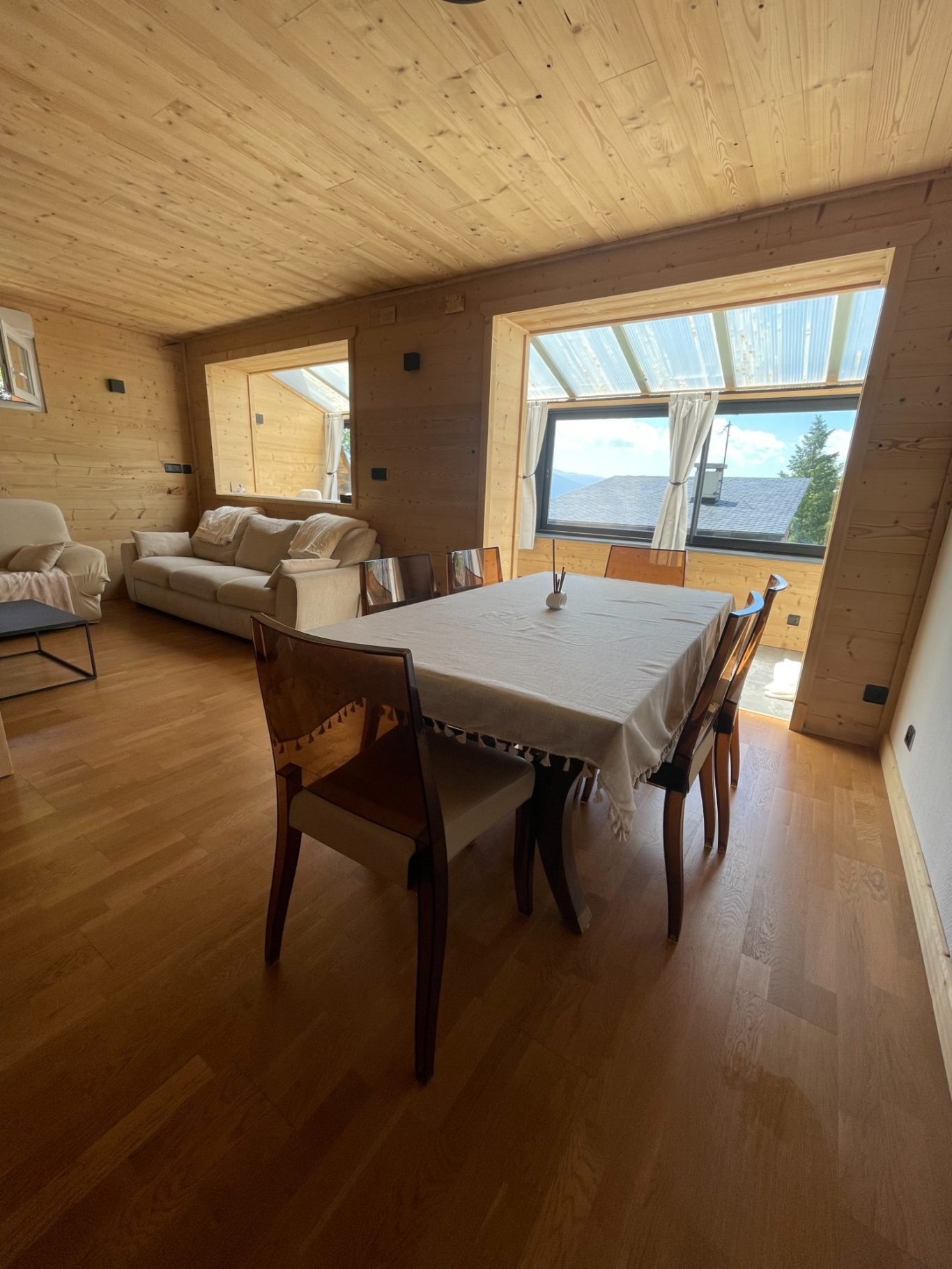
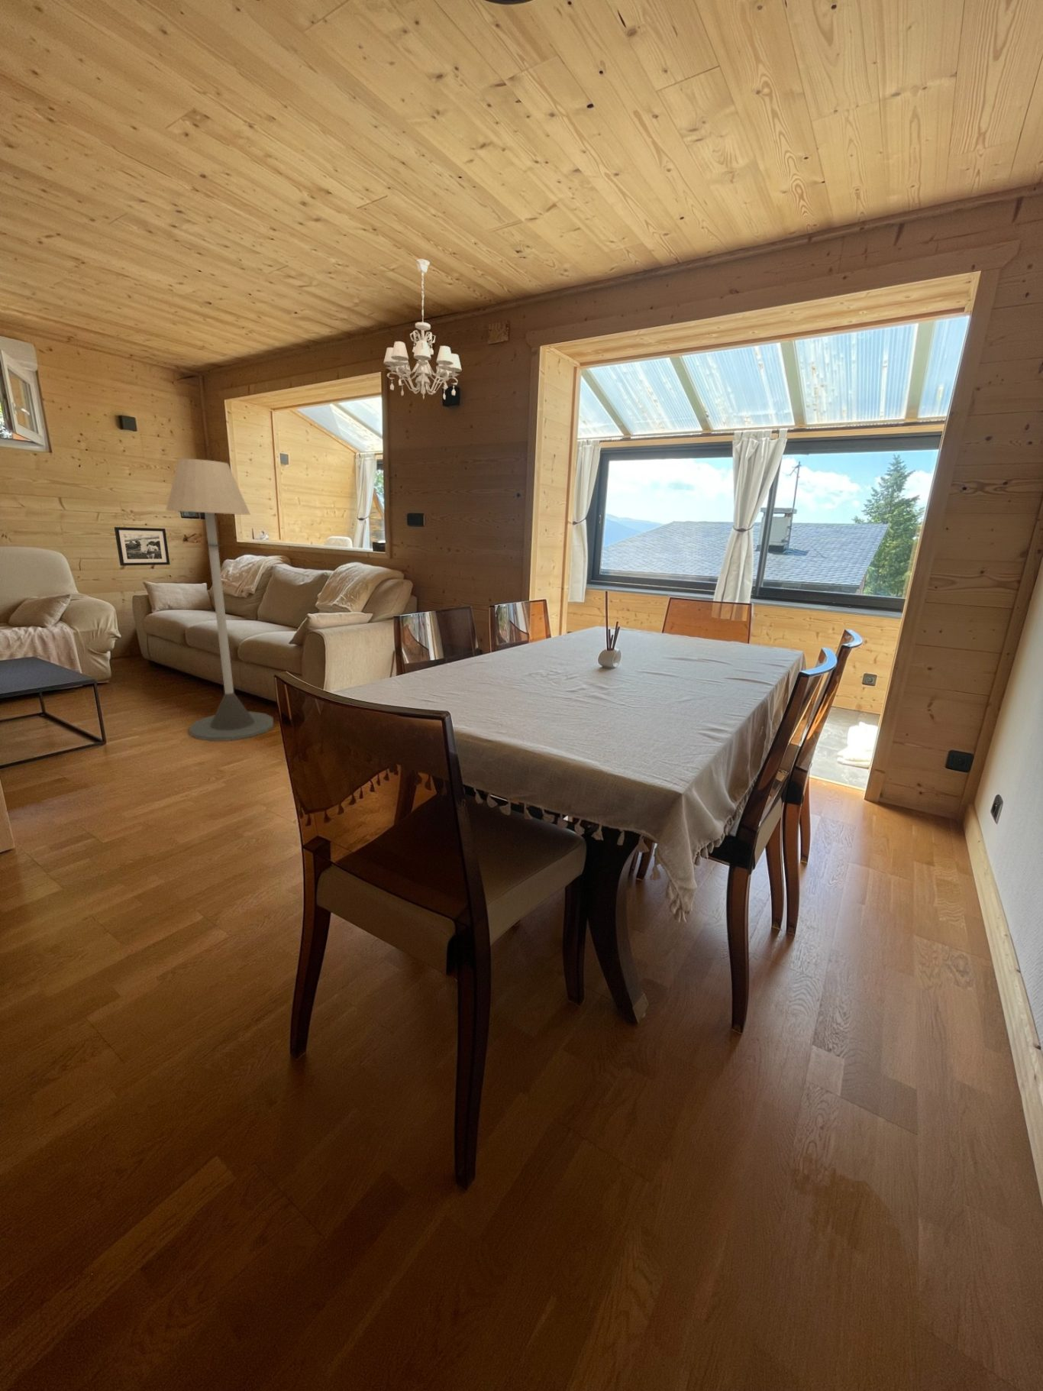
+ picture frame [114,526,170,567]
+ chandelier [382,259,462,400]
+ floor lamp [165,458,274,742]
